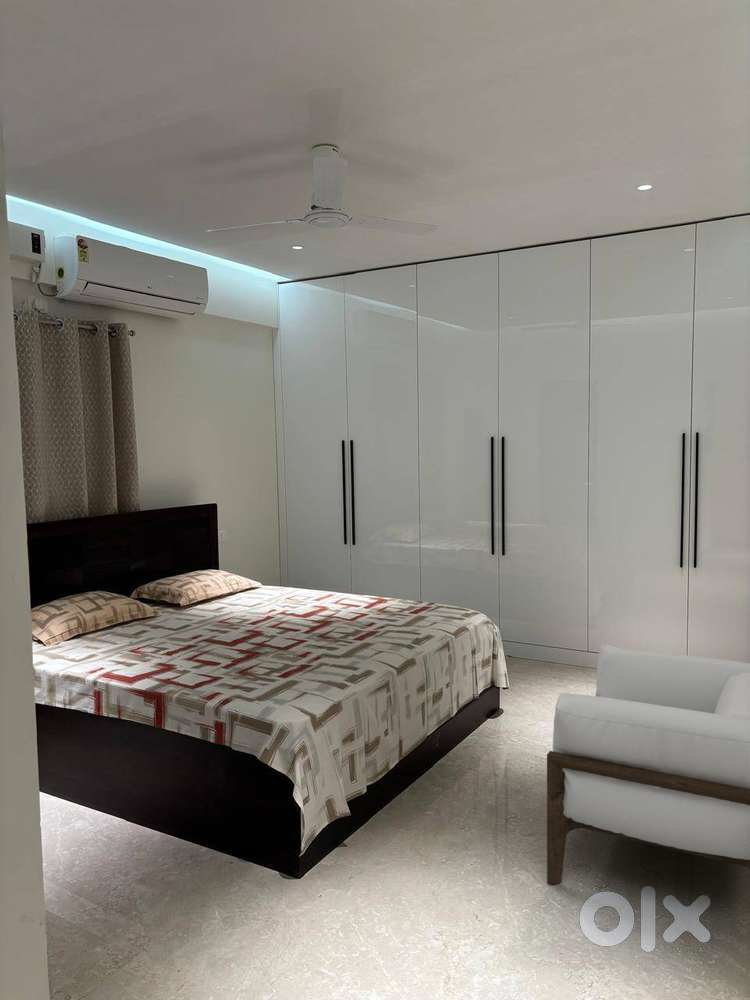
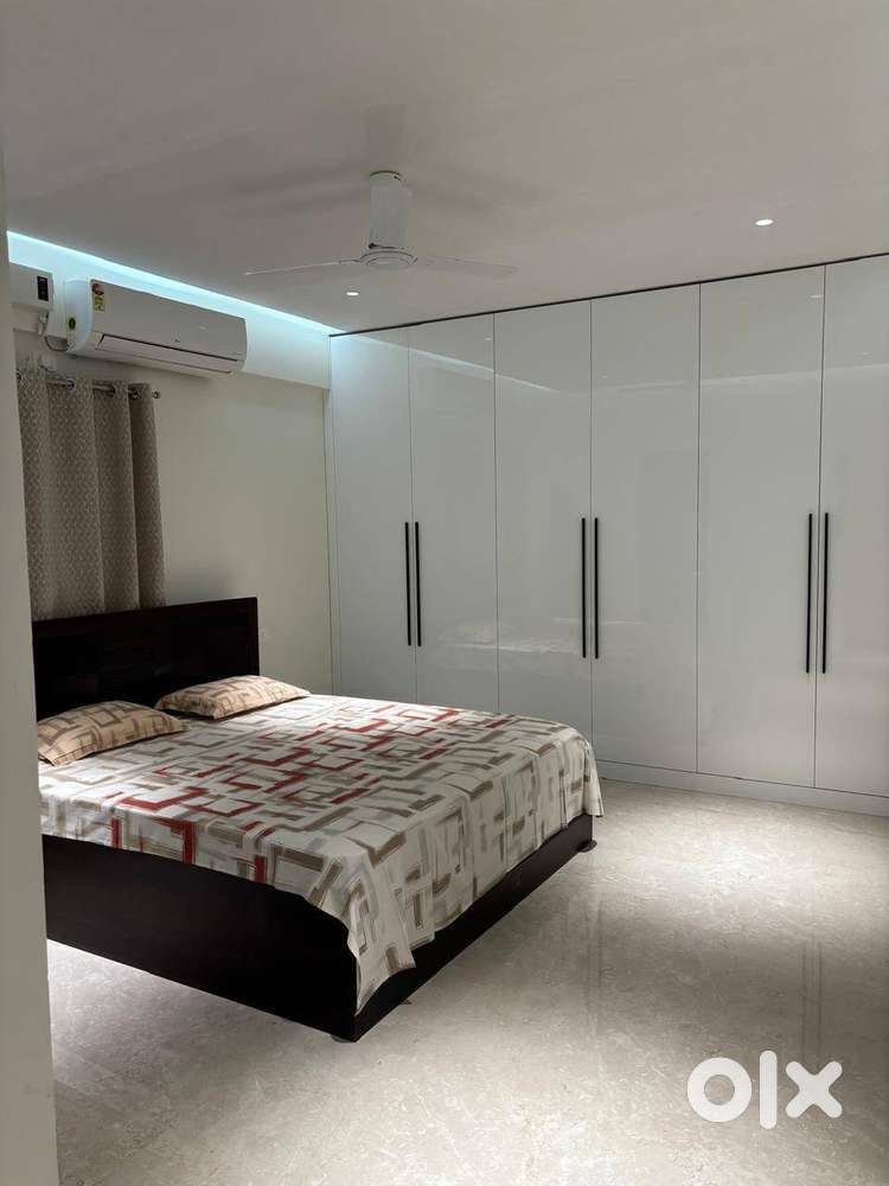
- armchair [546,644,750,885]
